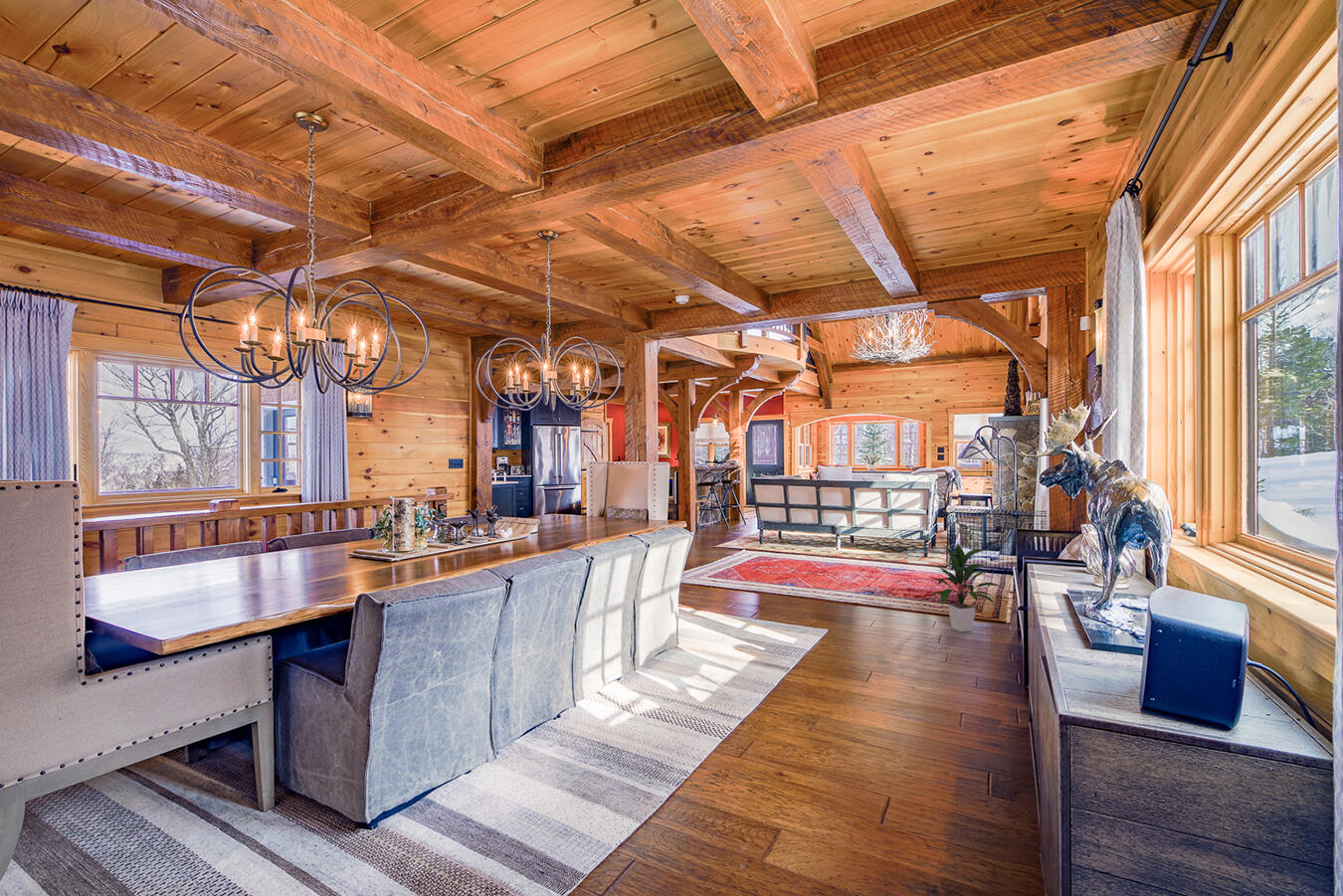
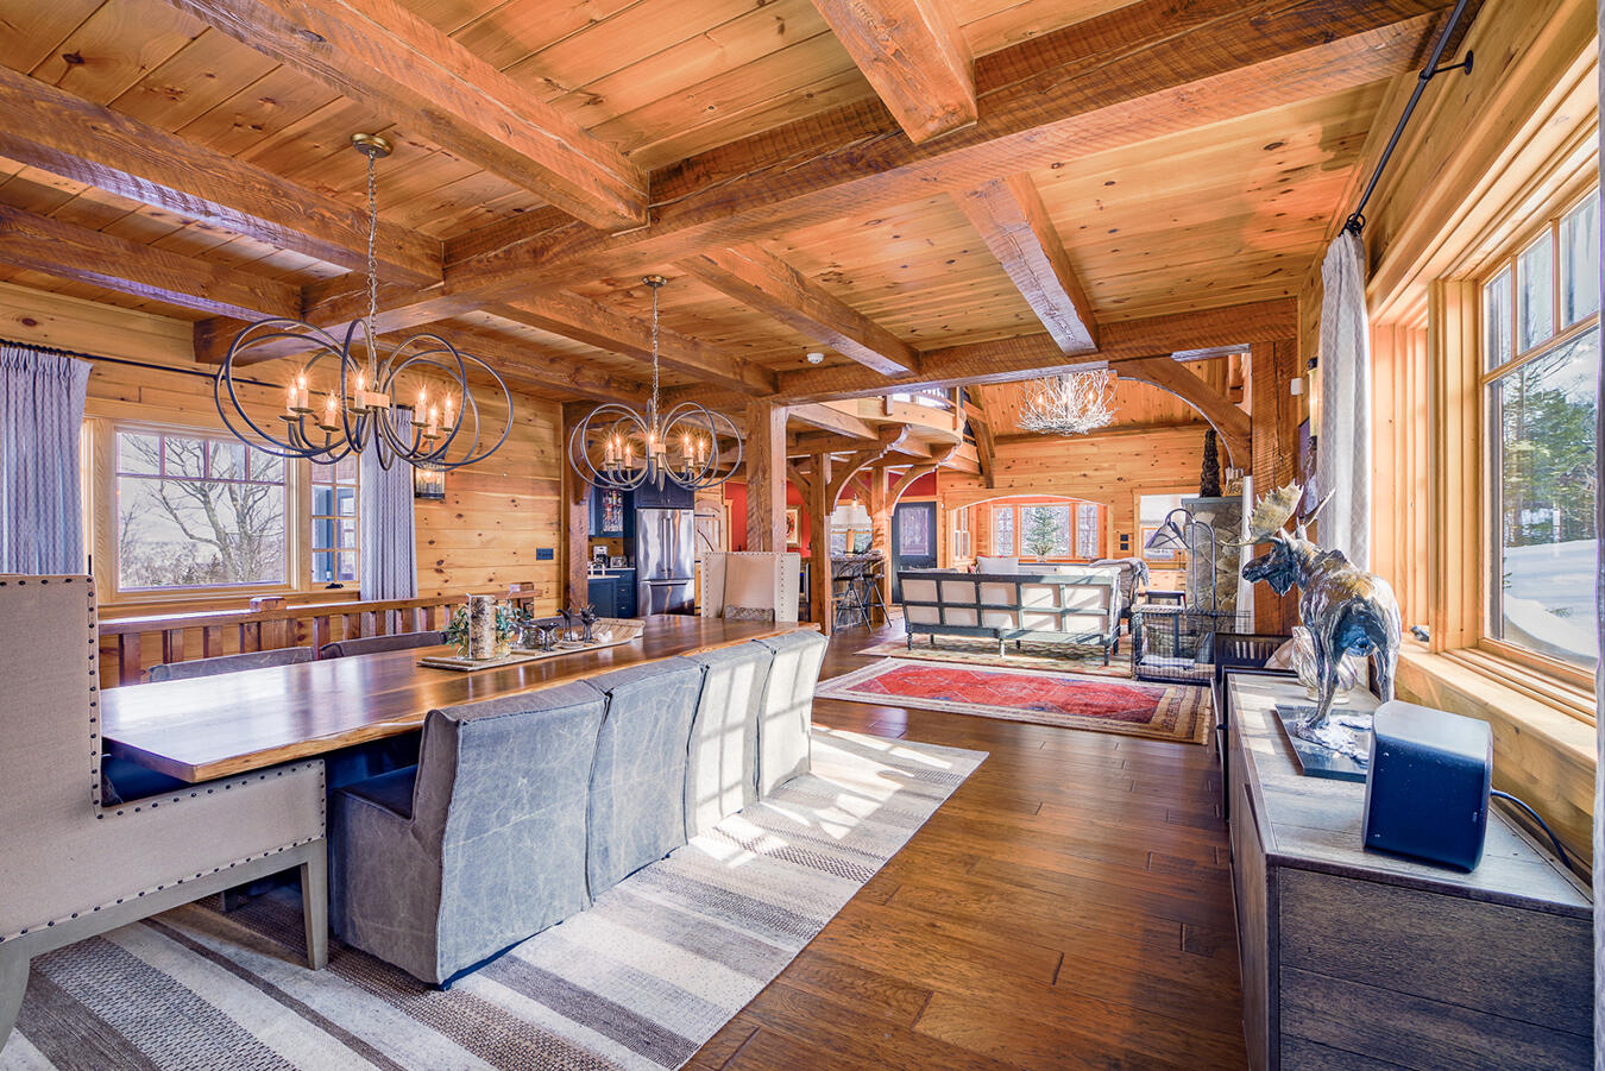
- indoor plant [928,542,1003,632]
